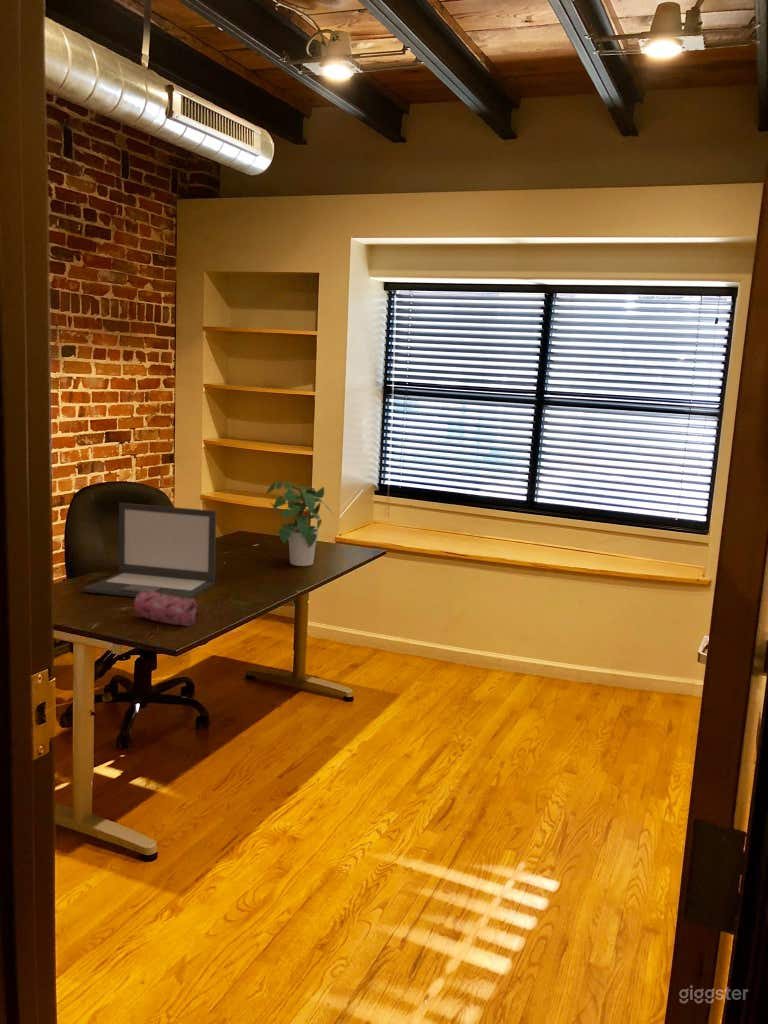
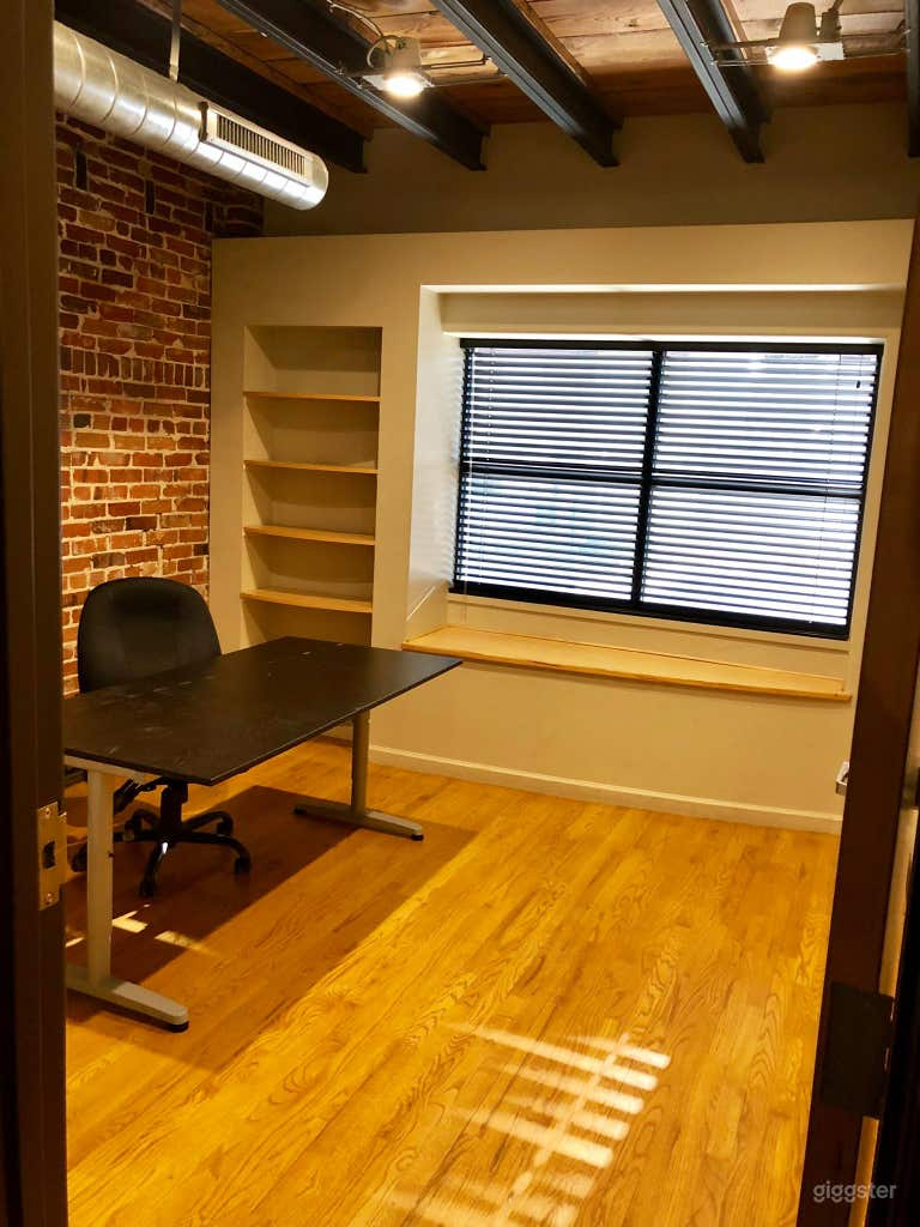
- pencil case [133,590,200,627]
- potted plant [265,480,334,567]
- laptop [82,502,217,599]
